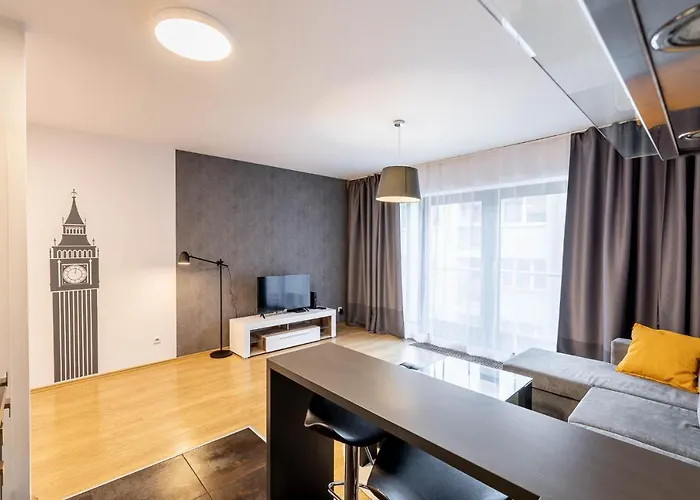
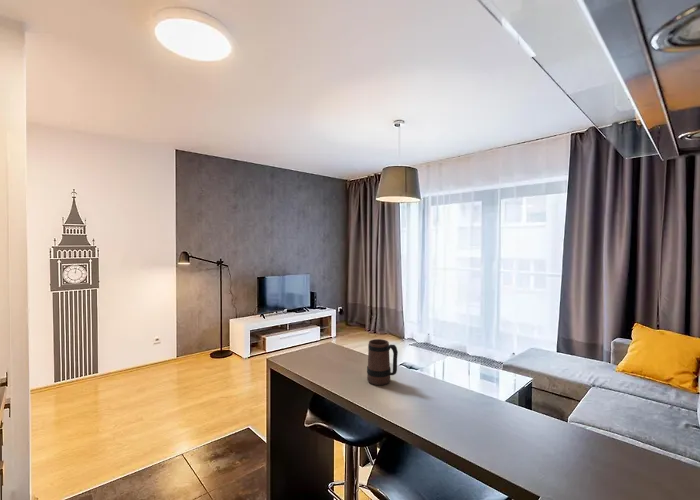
+ mug [366,338,399,386]
